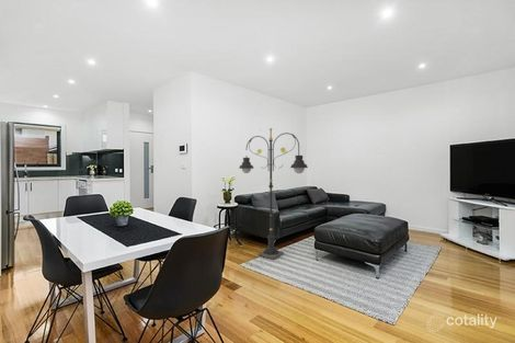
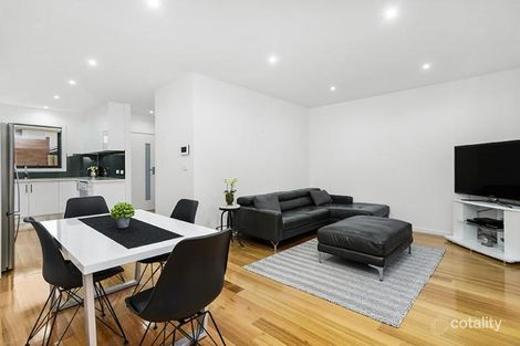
- floor lamp [238,127,309,260]
